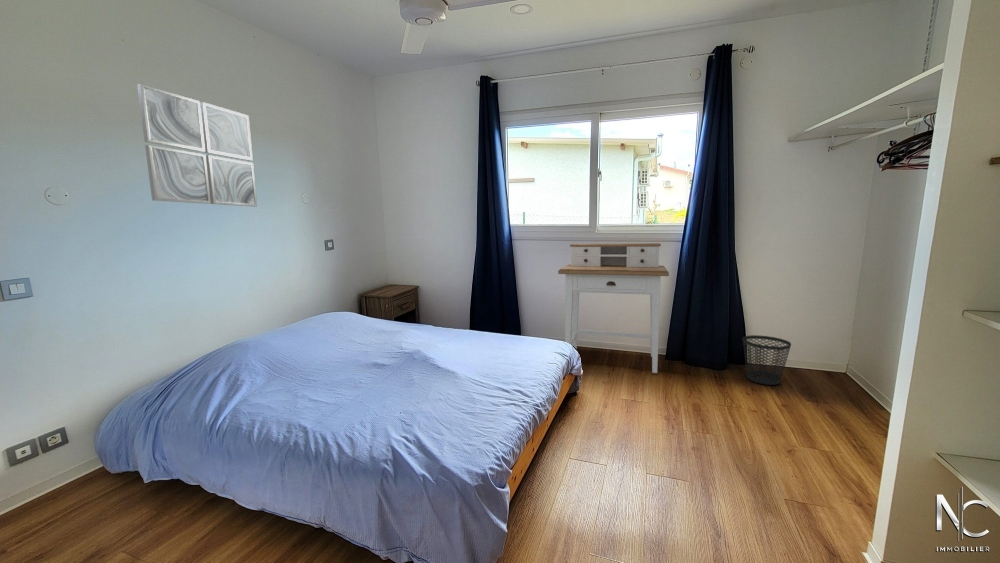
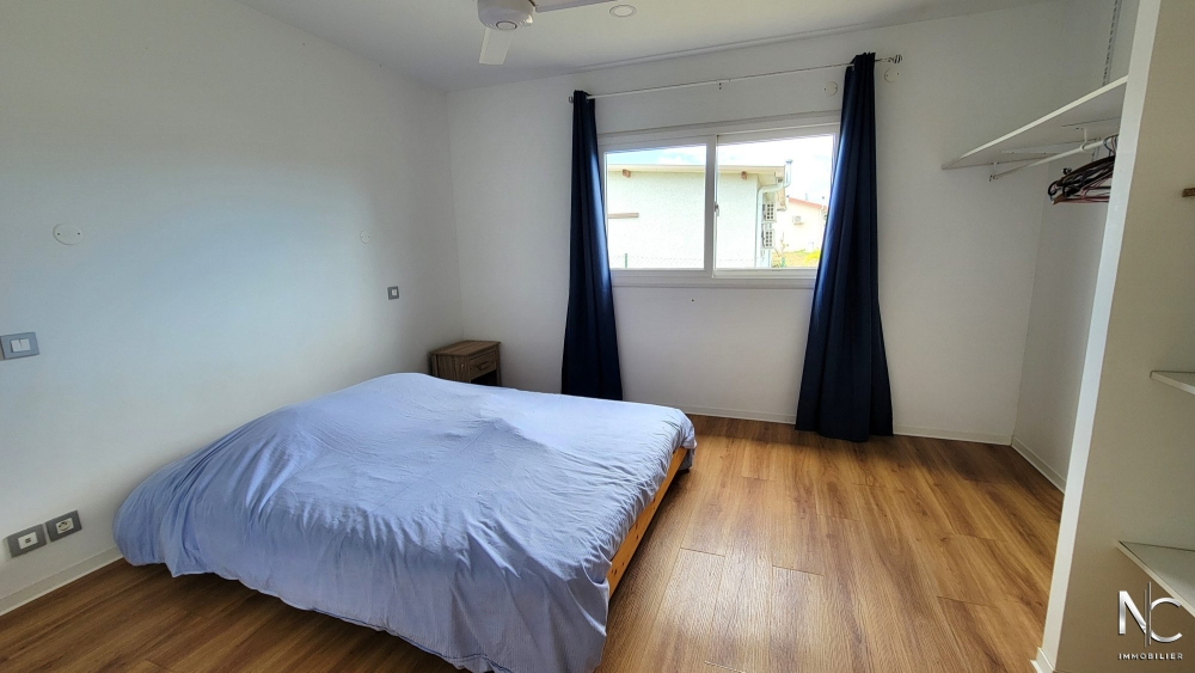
- wall art [136,83,258,208]
- wastebasket [742,334,792,386]
- desk [557,242,670,374]
